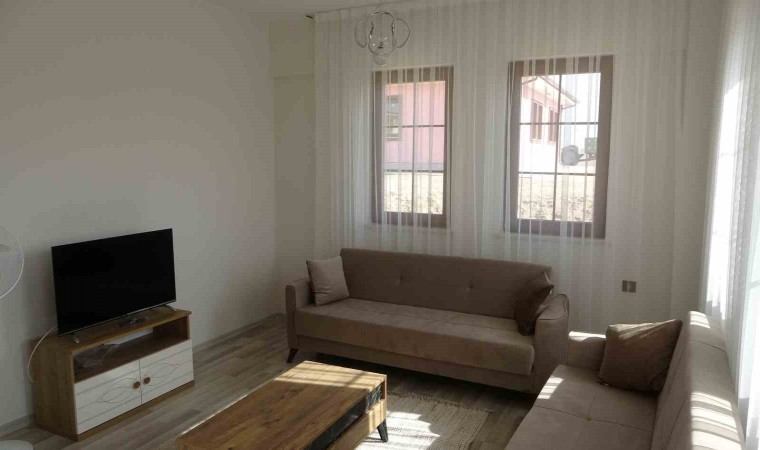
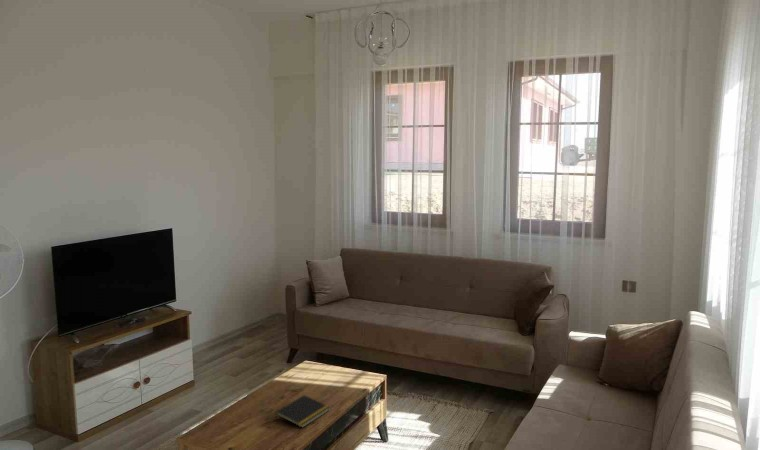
+ notepad [274,394,331,429]
